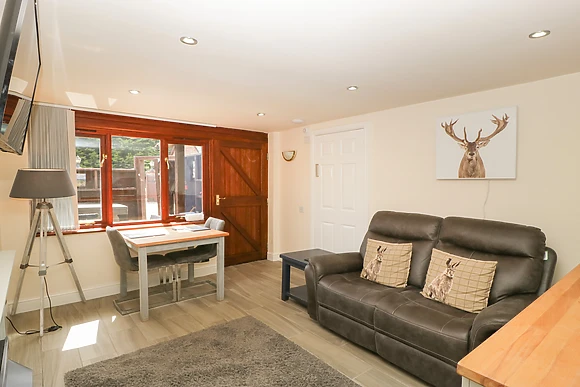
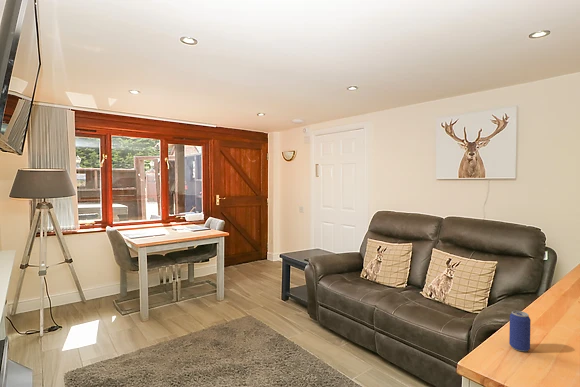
+ beverage can [508,310,532,352]
